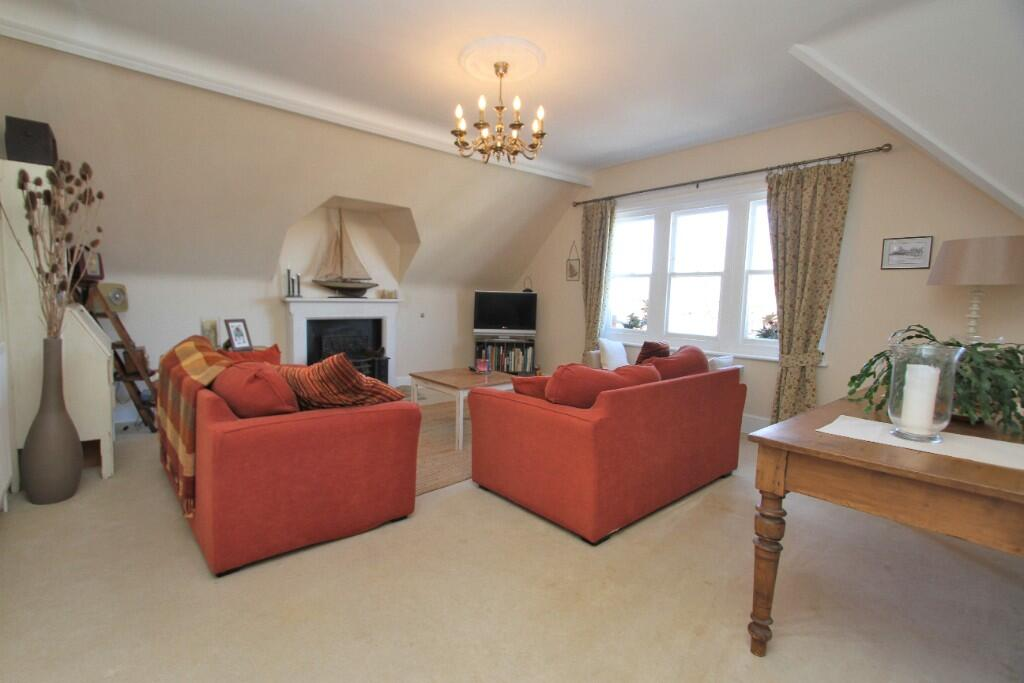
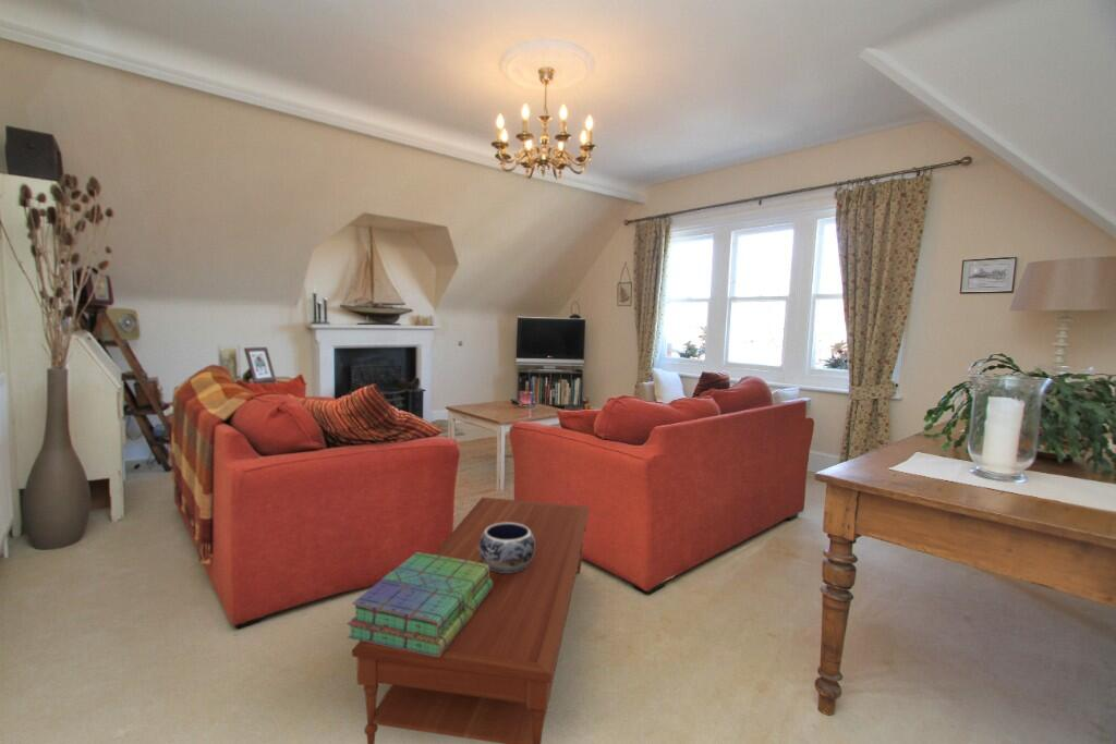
+ decorative bowl [478,523,535,573]
+ coffee table [351,497,591,744]
+ stack of books [347,551,493,657]
